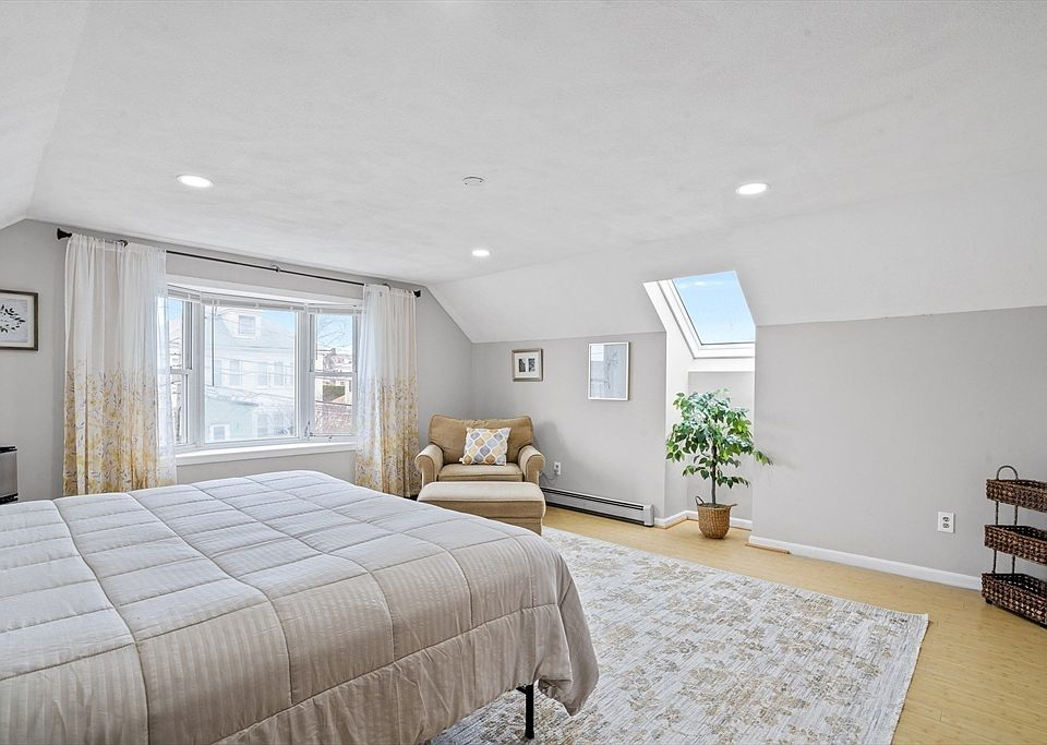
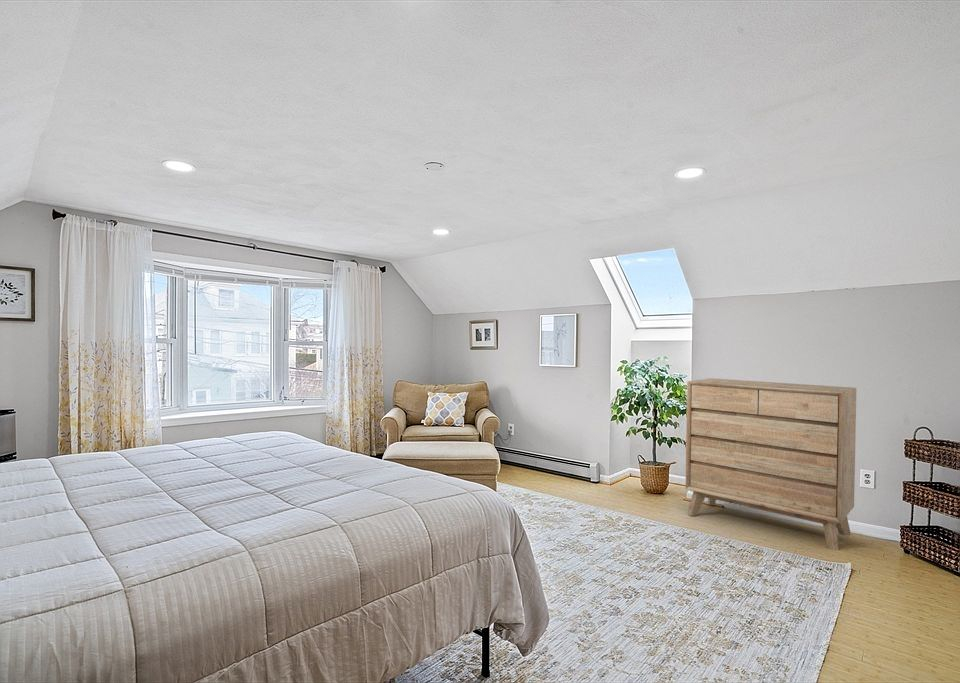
+ dresser [684,377,857,551]
